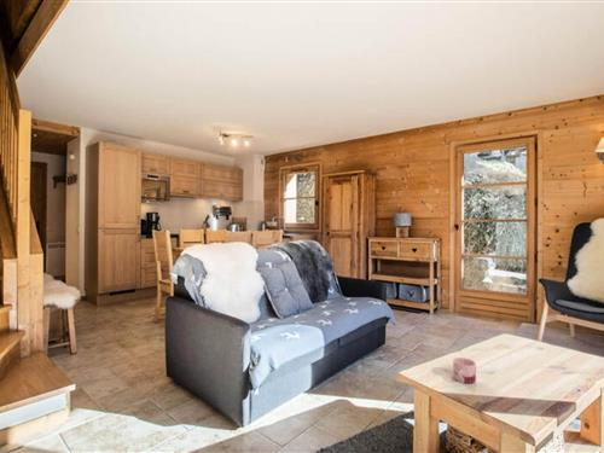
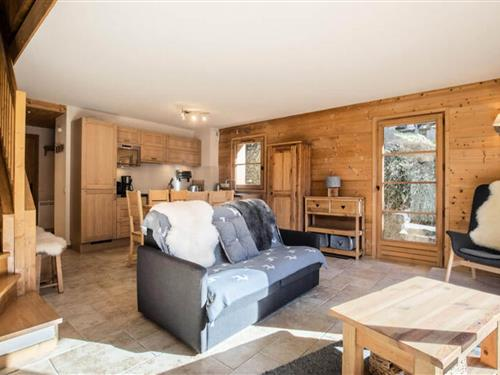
- mug [452,356,477,384]
